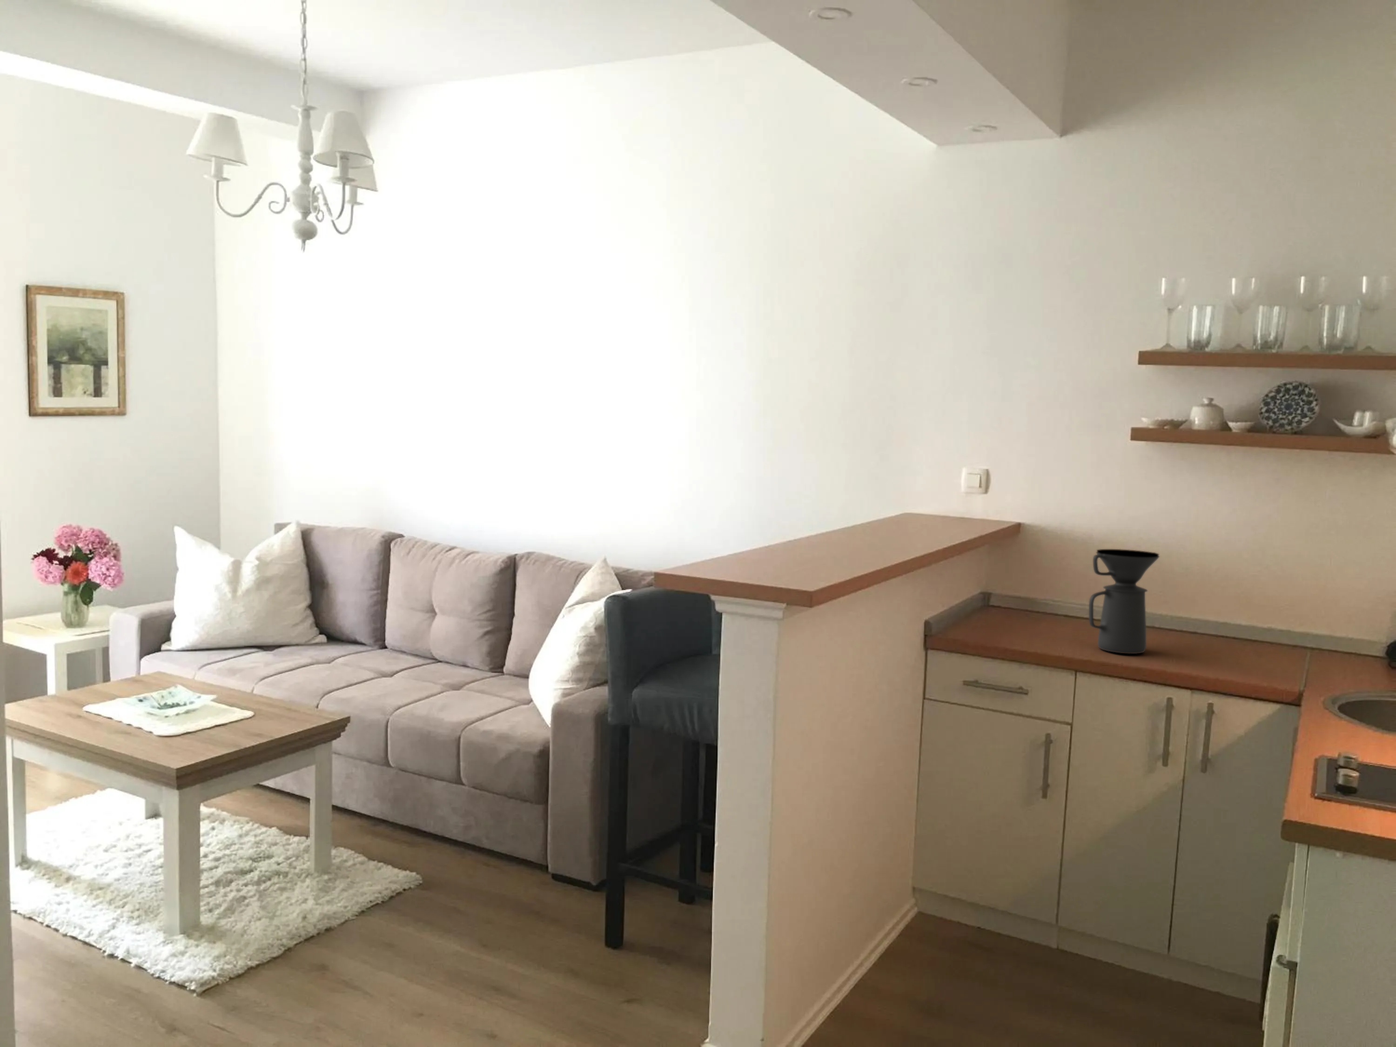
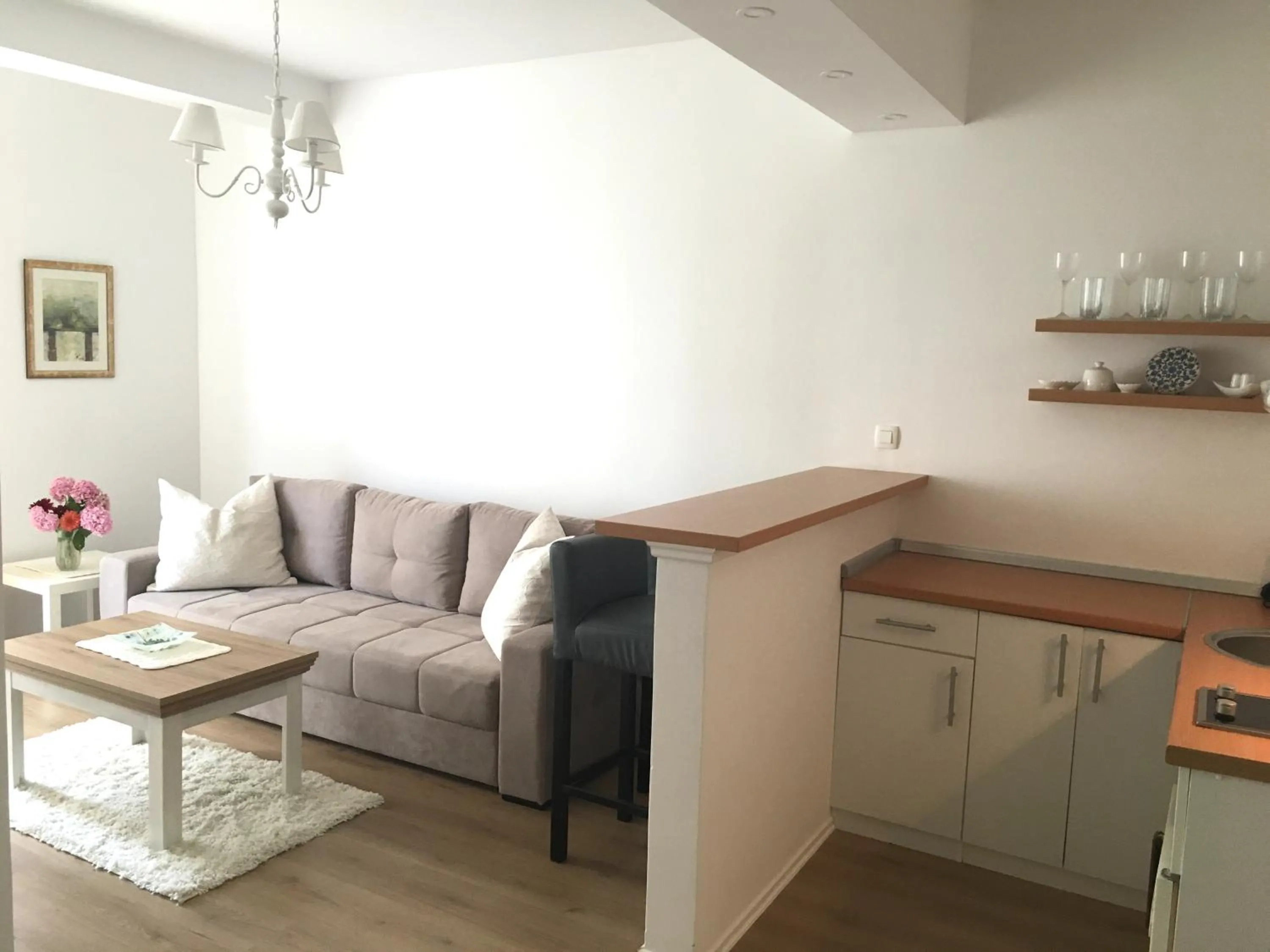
- coffee maker [1088,549,1160,654]
